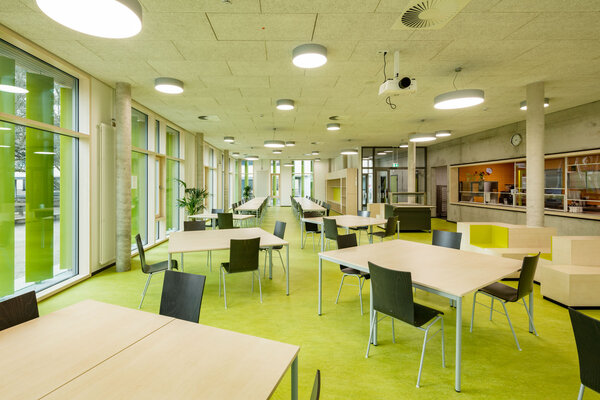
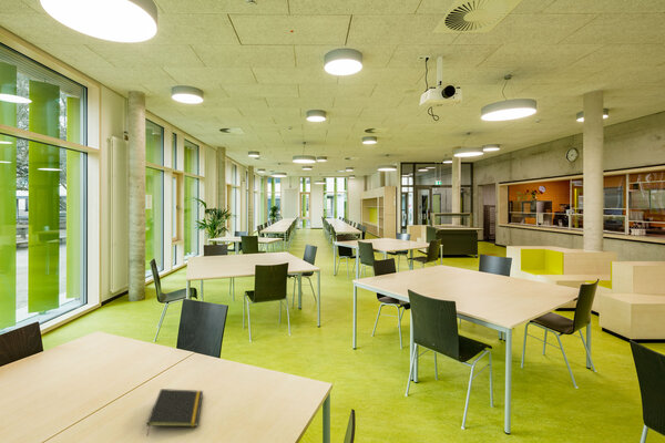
+ notepad [145,388,204,437]
